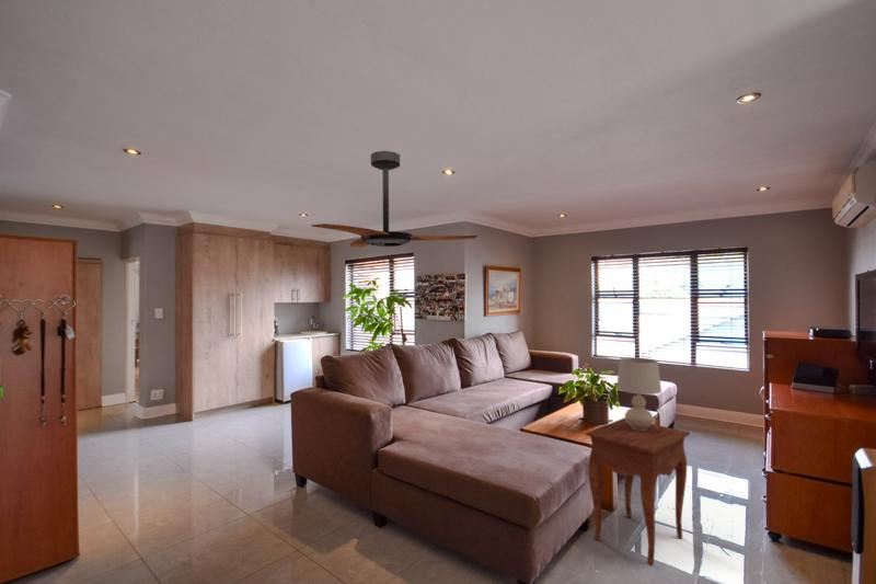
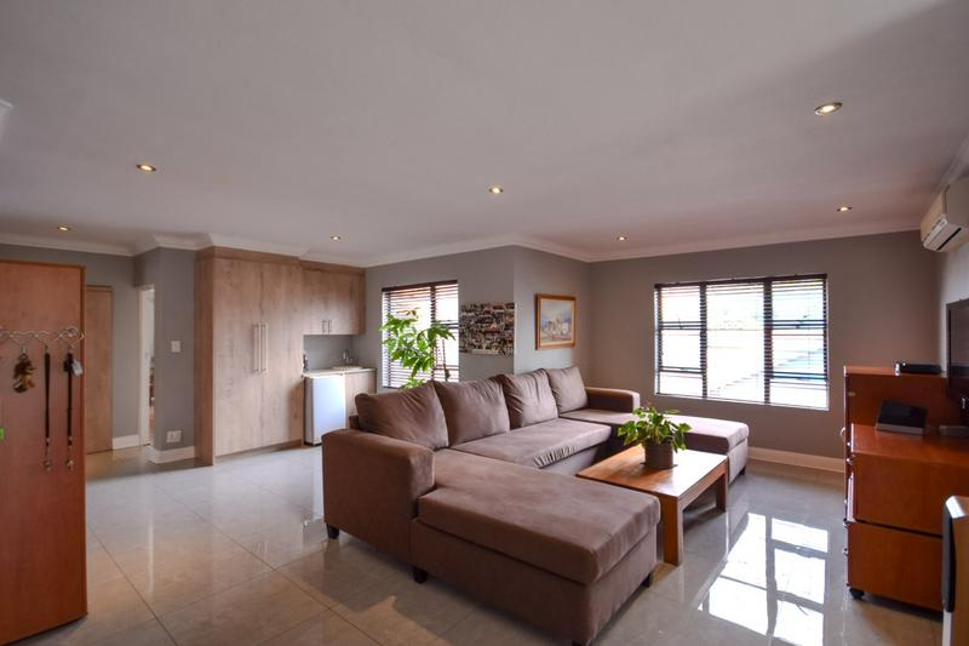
- ceiling fan [310,150,479,249]
- table lamp [615,356,662,431]
- side table [585,416,691,566]
